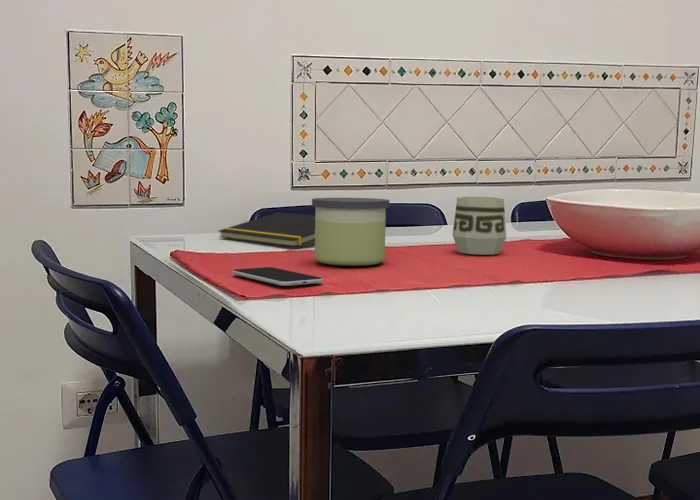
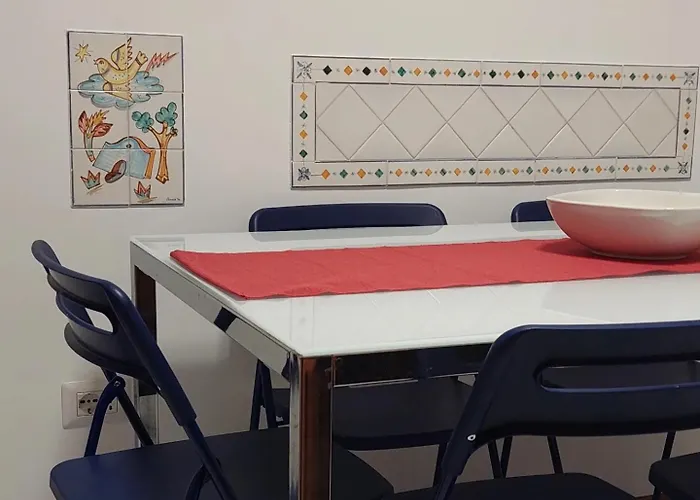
- candle [311,197,391,267]
- smartphone [232,266,324,287]
- cup [451,196,507,256]
- notepad [218,211,315,248]
